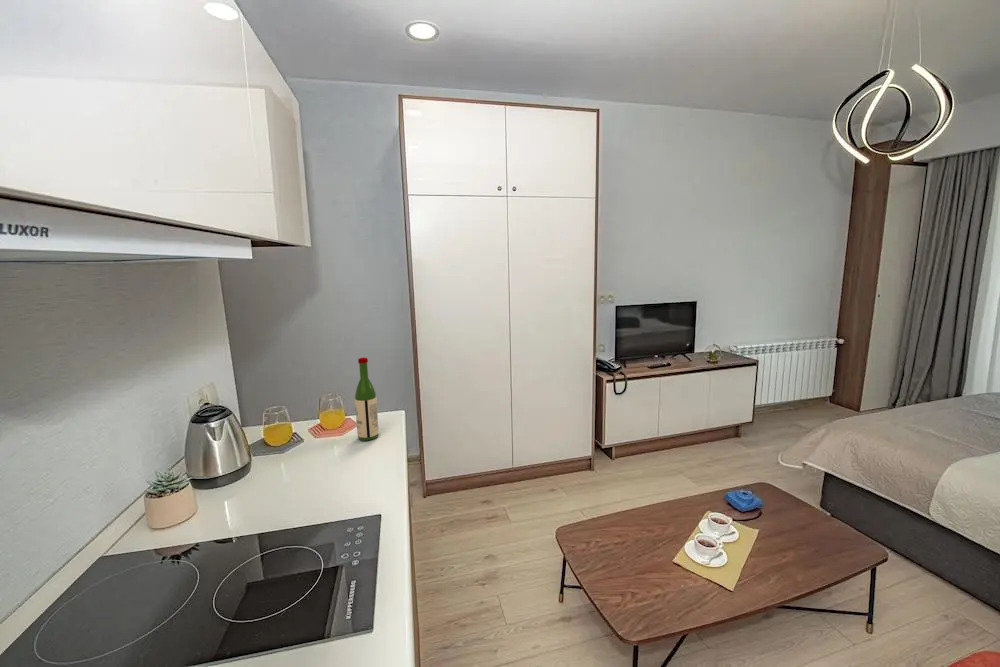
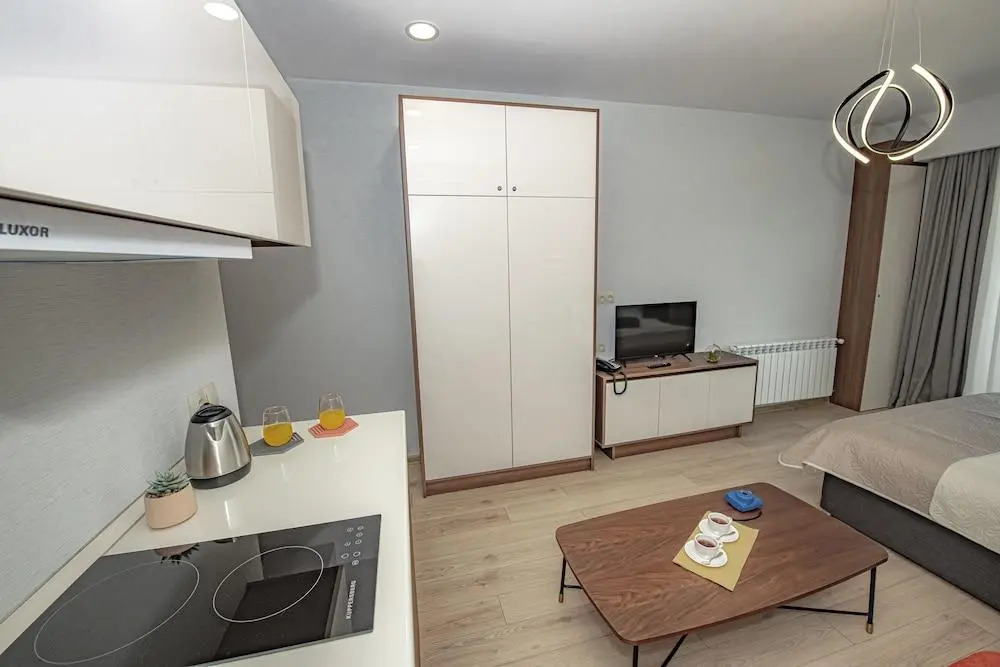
- wine bottle [354,357,380,441]
